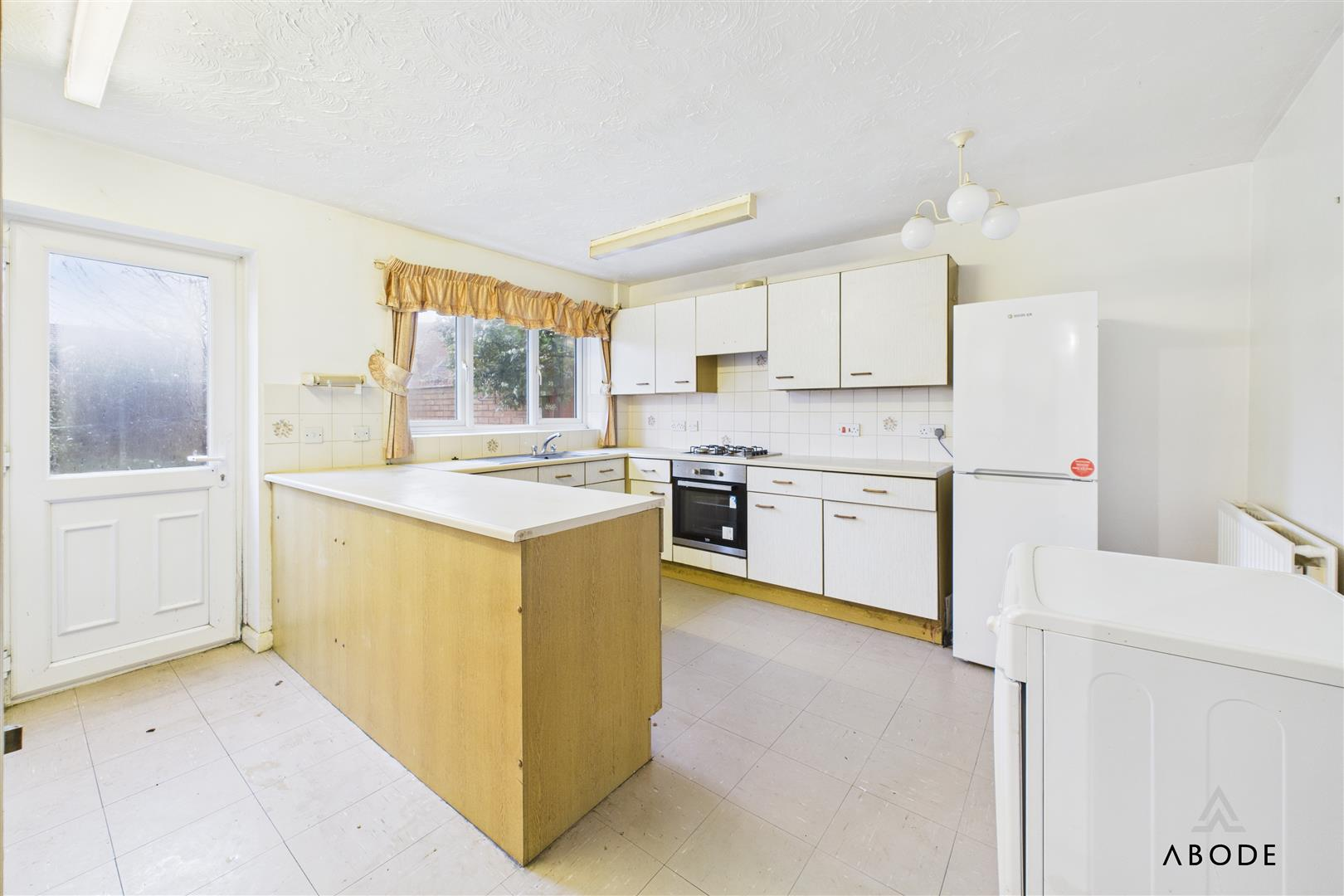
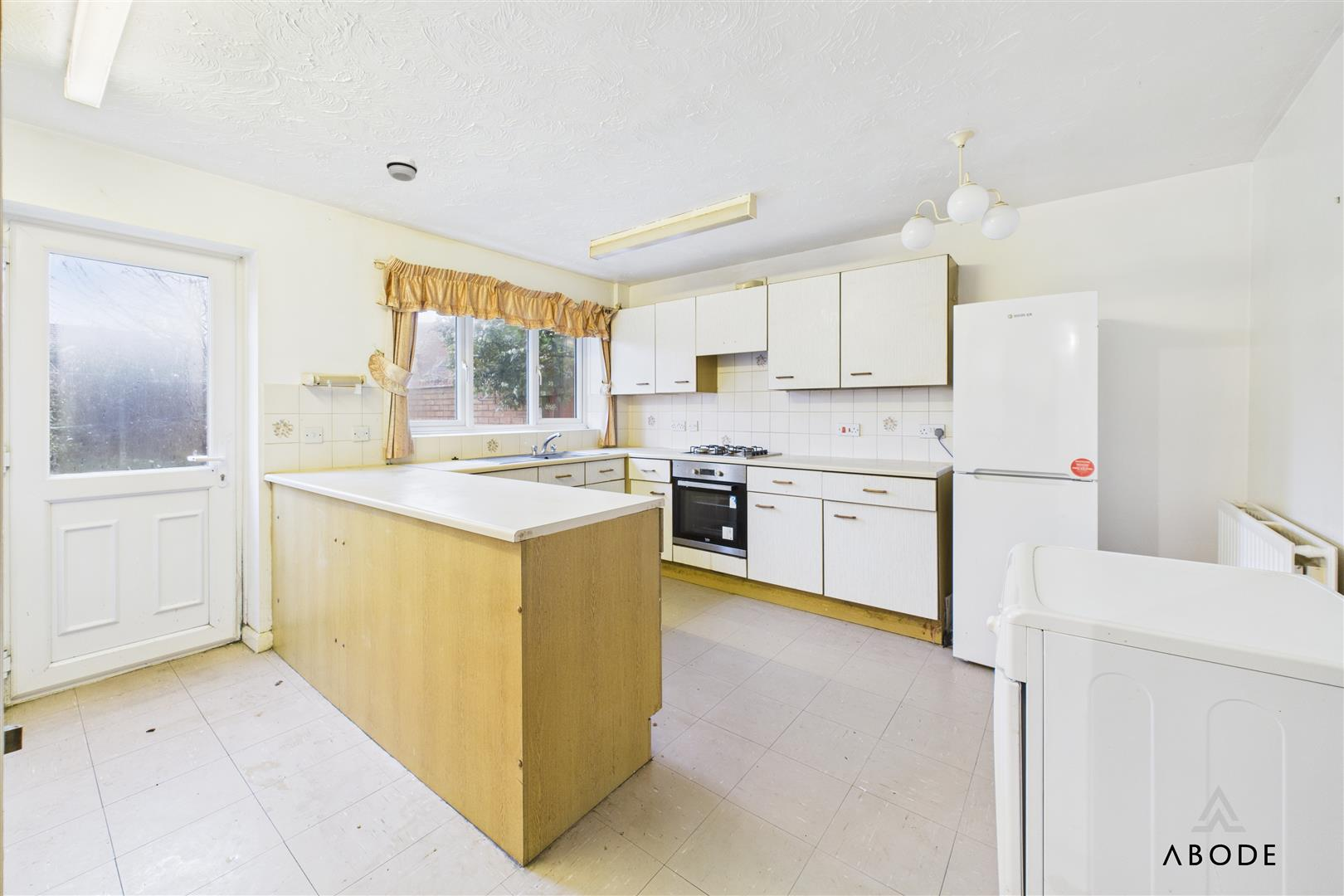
+ smoke detector [386,154,418,183]
